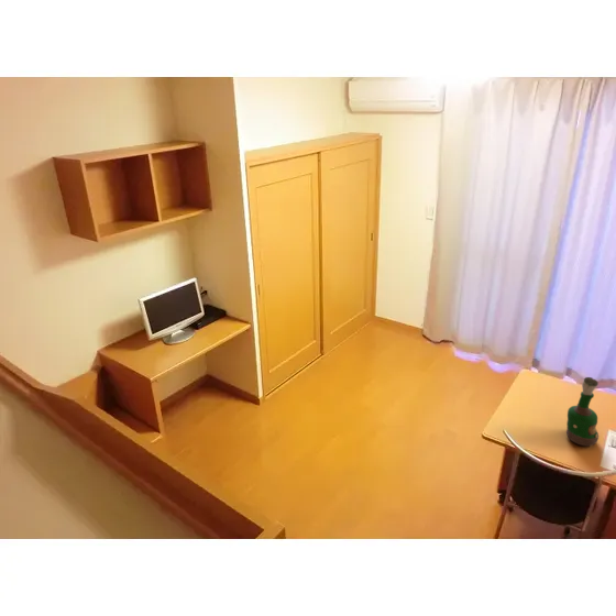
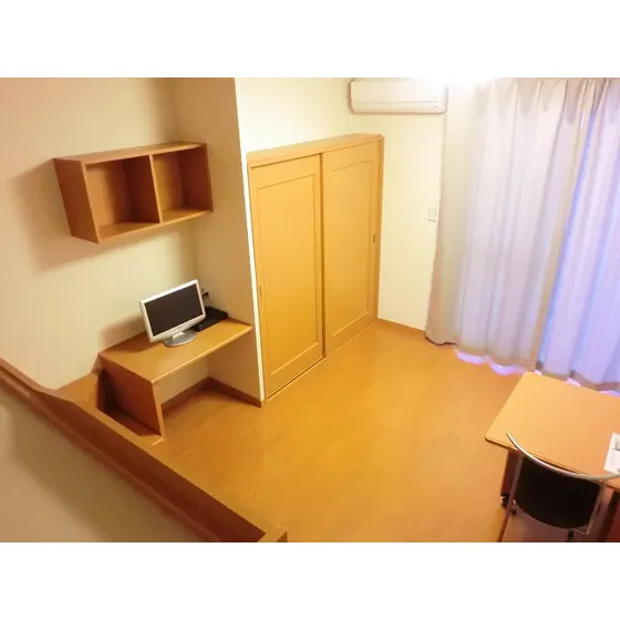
- grog bottle [565,376,600,447]
